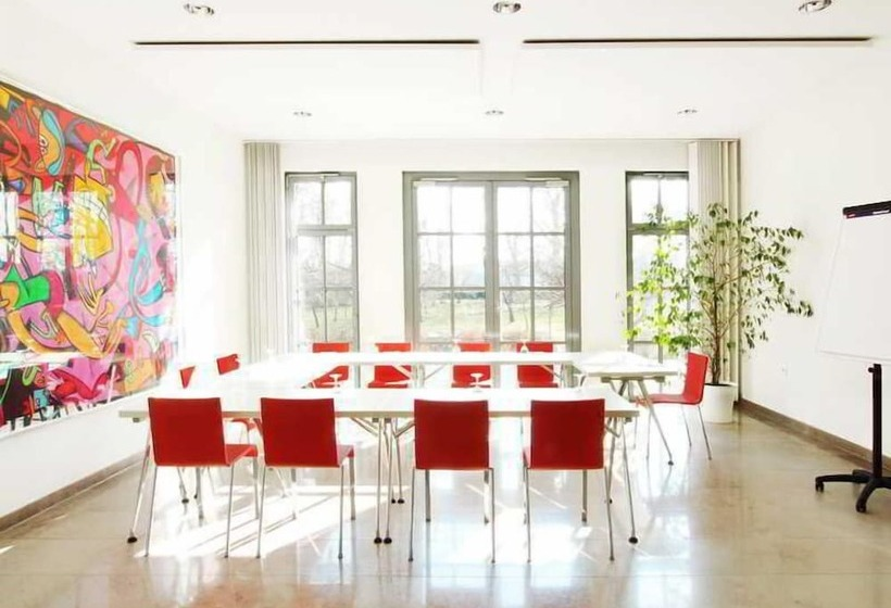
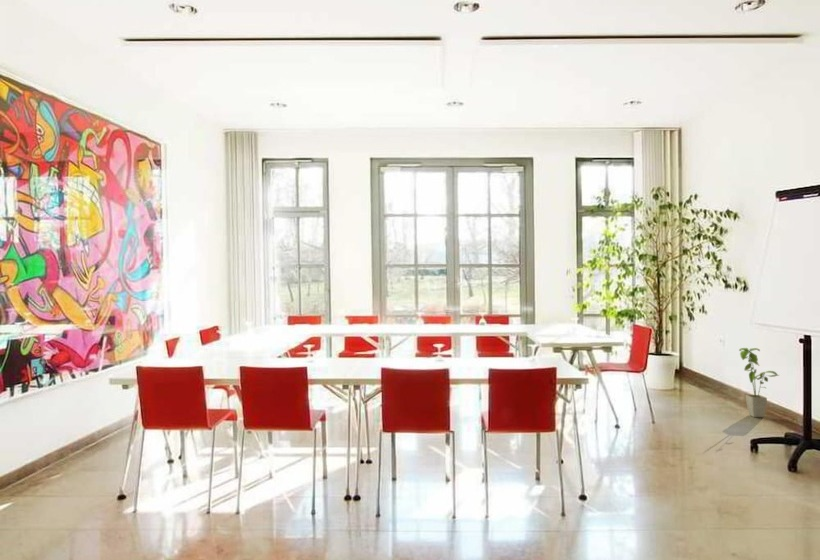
+ house plant [738,347,780,418]
